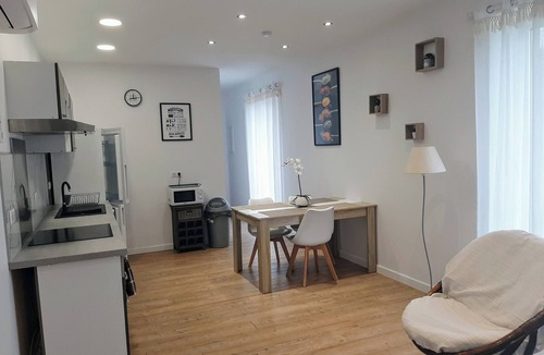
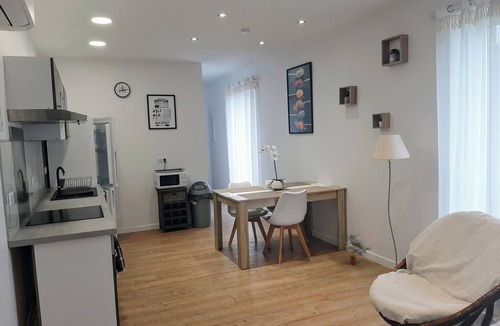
+ potted plant [341,233,371,265]
